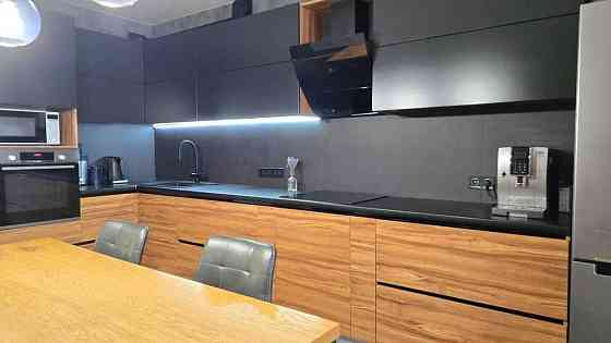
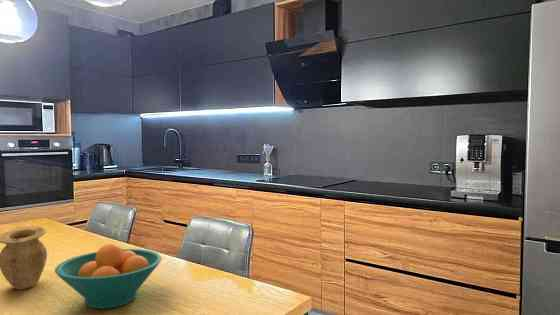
+ fruit bowl [54,243,163,310]
+ vase [0,226,48,291]
